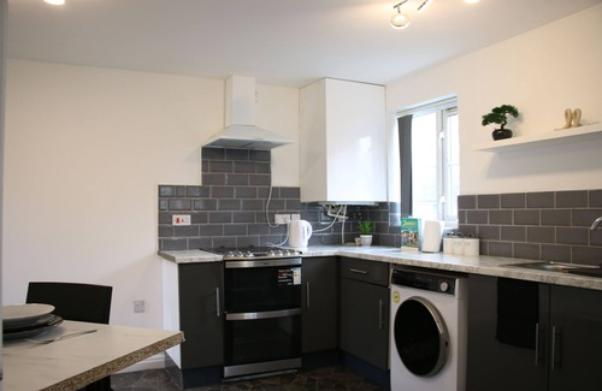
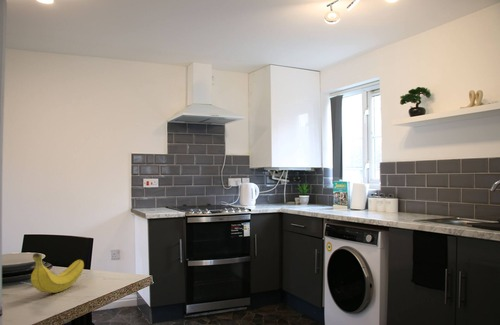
+ fruit [30,252,85,294]
